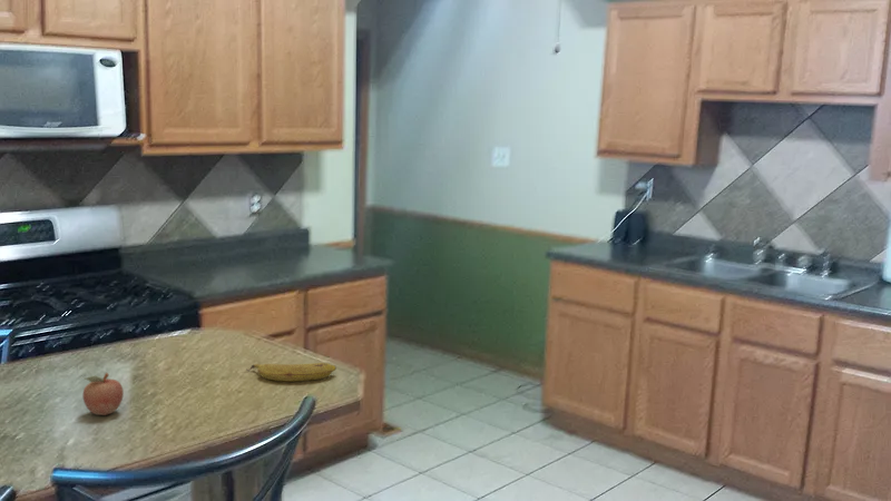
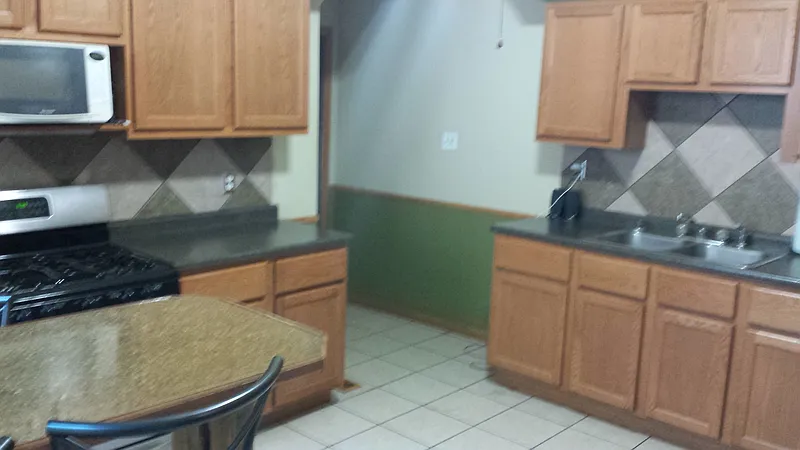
- fruit [245,362,337,382]
- fruit [82,372,125,416]
